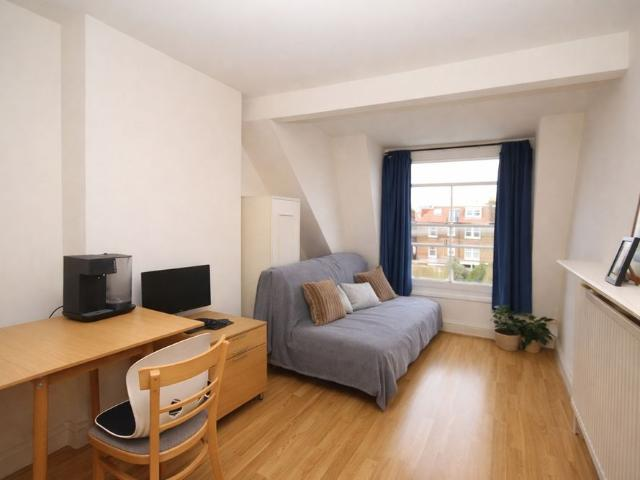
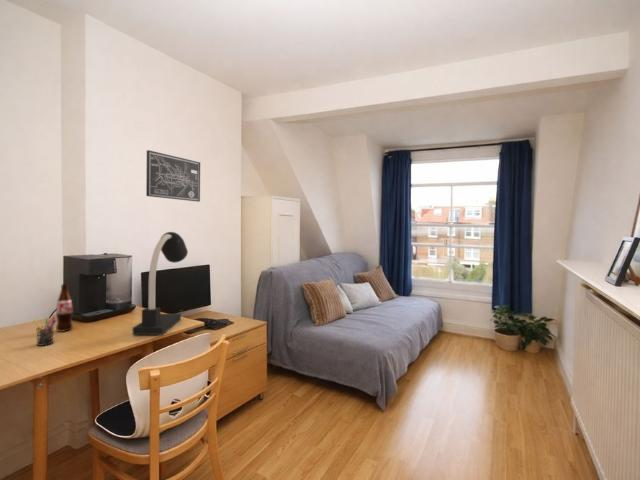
+ pen holder [32,314,57,347]
+ wall art [145,149,201,203]
+ desk lamp [132,231,189,336]
+ bottle [55,283,74,333]
